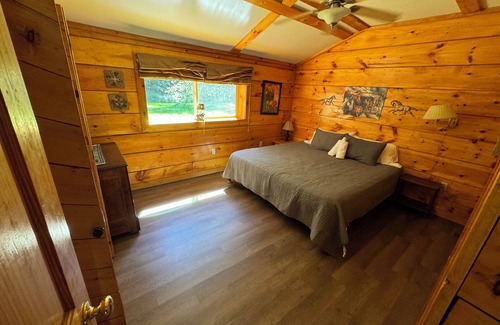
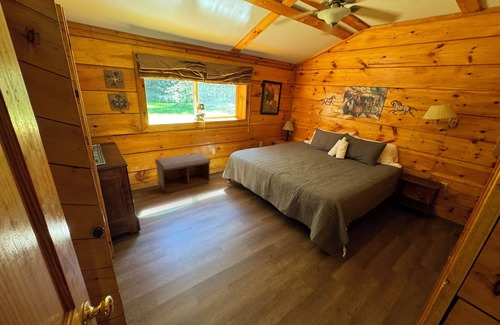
+ bench [154,152,211,194]
